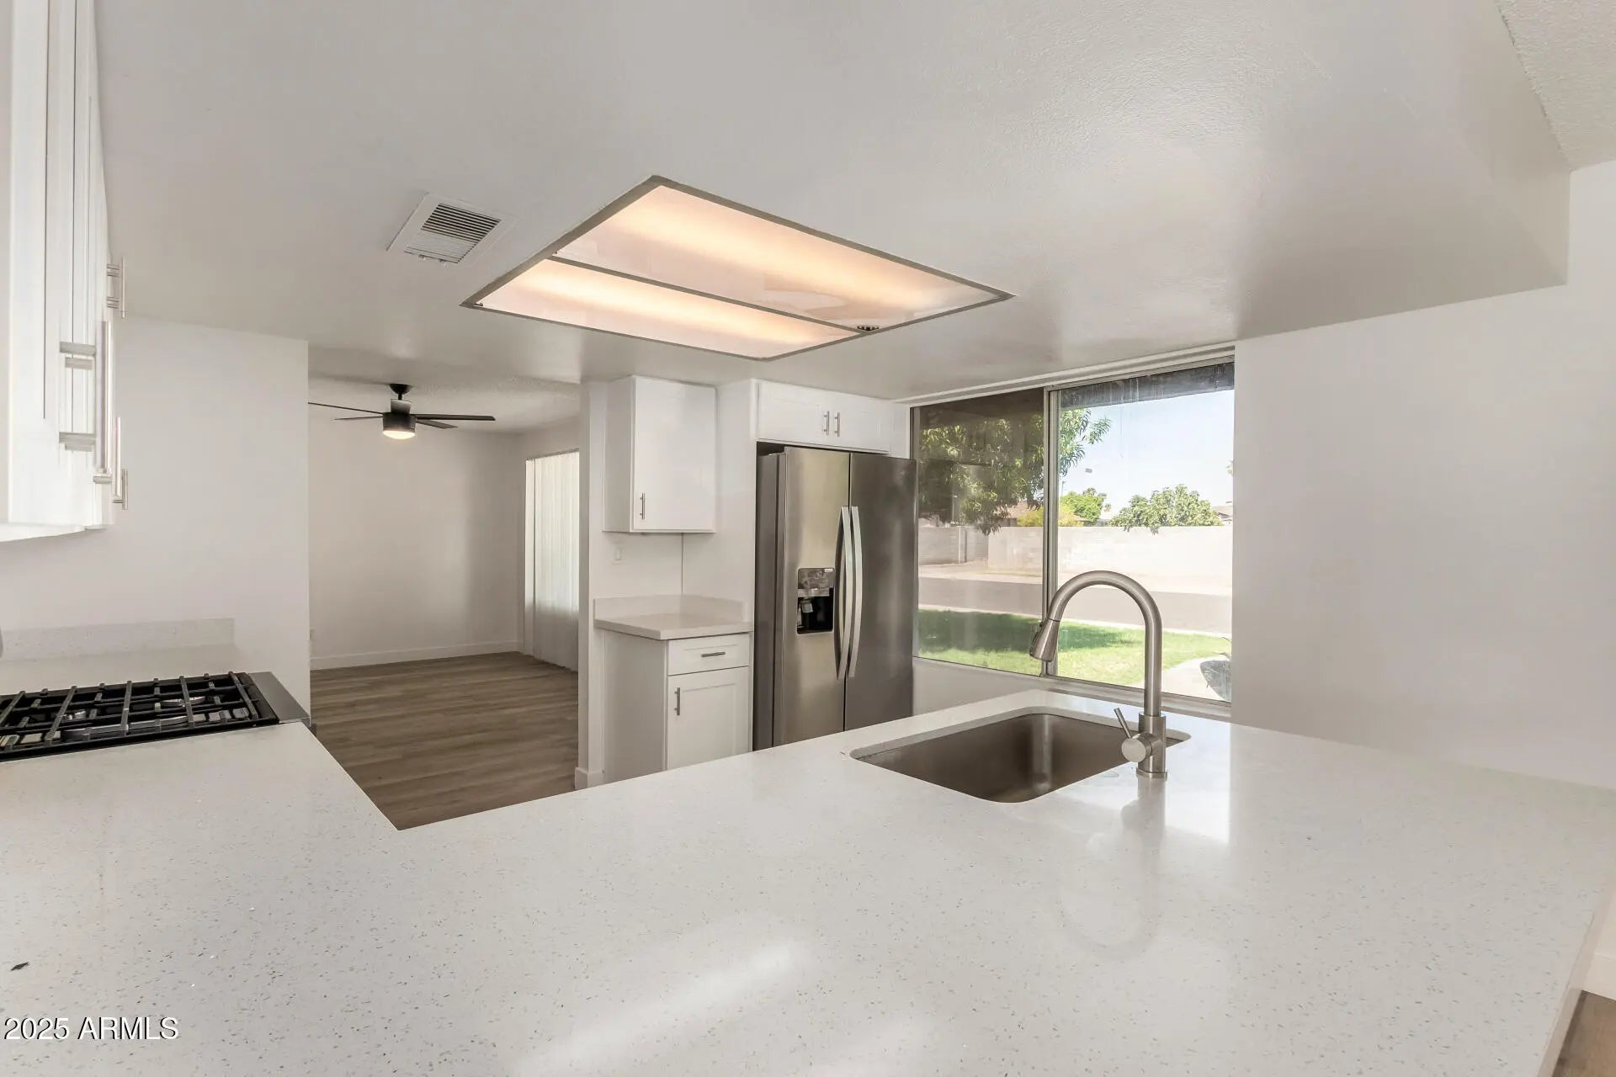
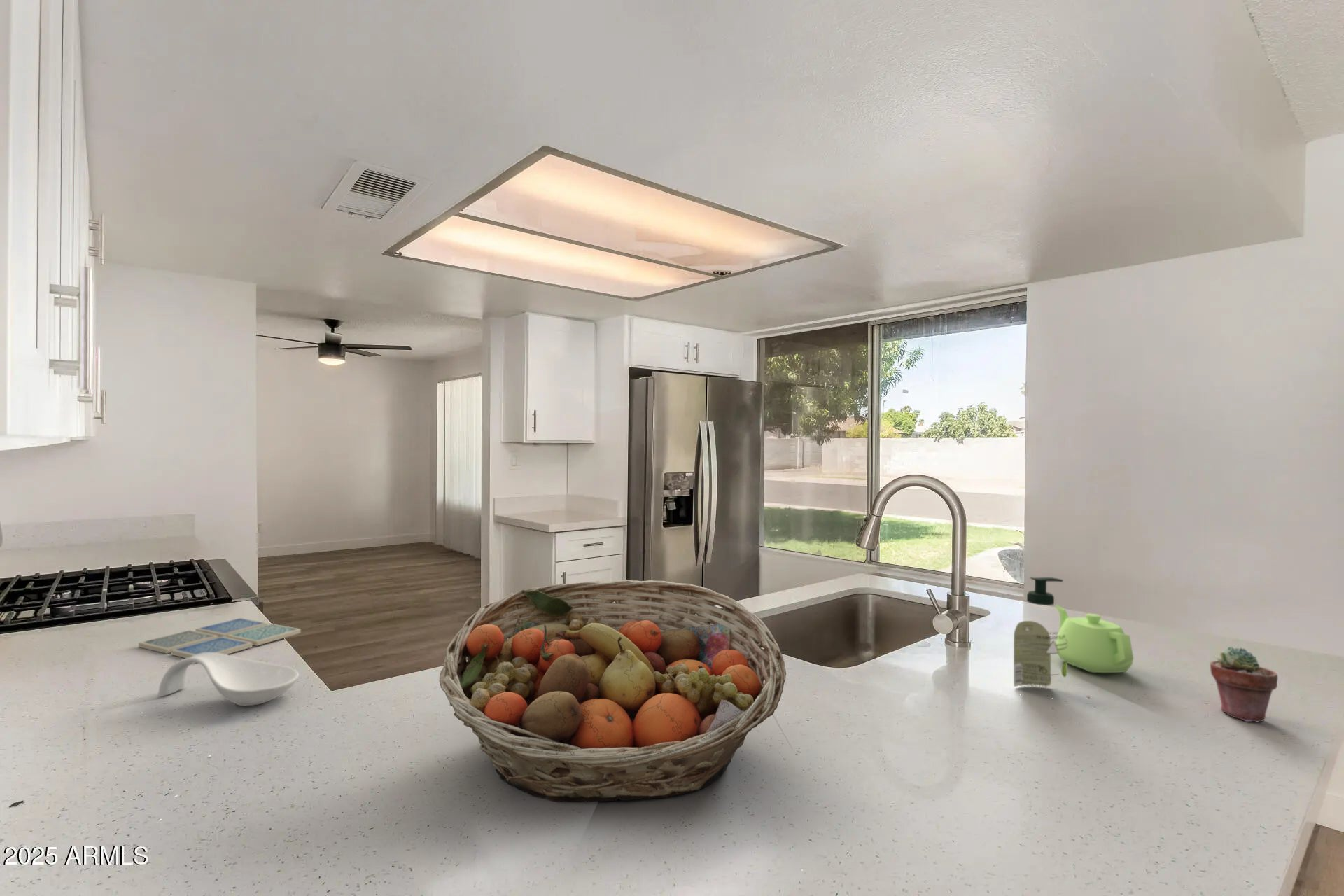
+ soap dispenser [1013,577,1068,690]
+ drink coaster [138,617,302,659]
+ spoon rest [158,652,300,706]
+ teapot [1054,604,1134,673]
+ fruit basket [439,579,787,803]
+ potted succulent [1210,646,1278,723]
